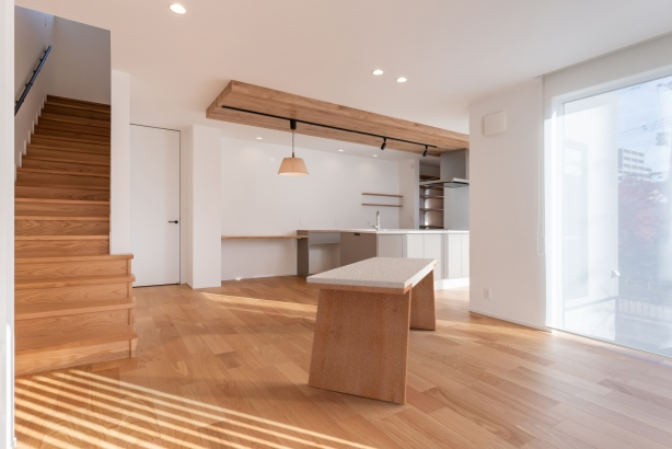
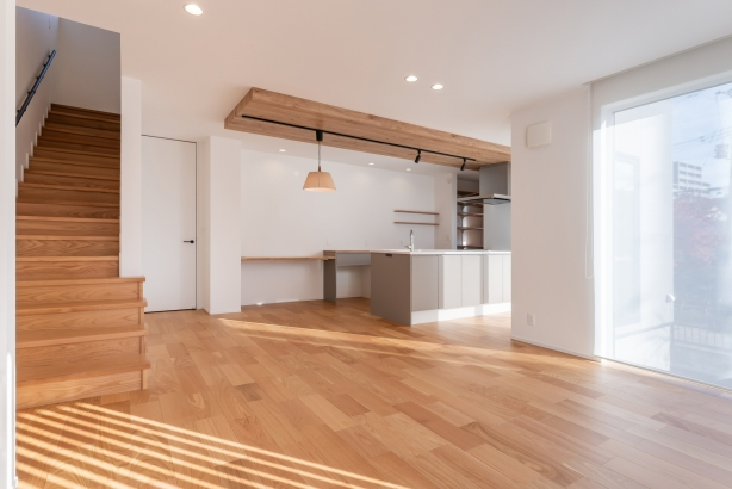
- dining table [305,256,438,405]
